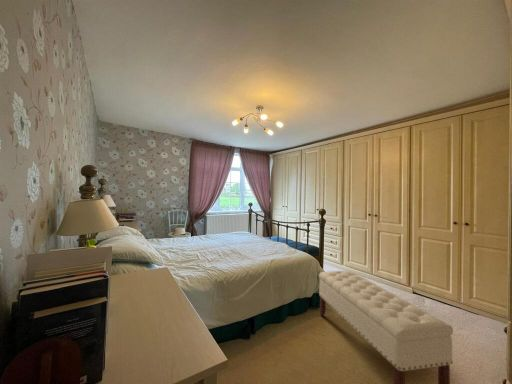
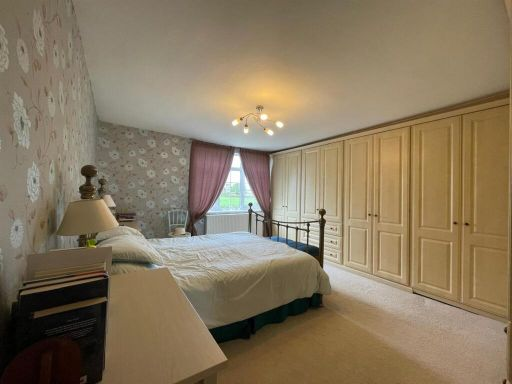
- bench [318,270,454,384]
